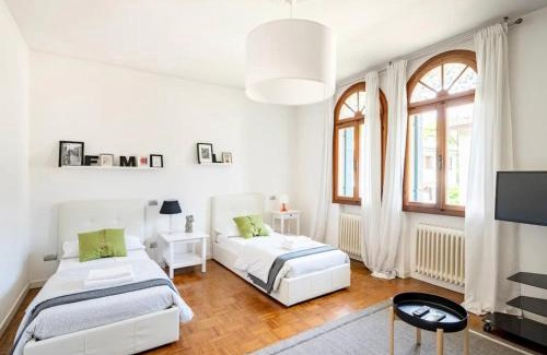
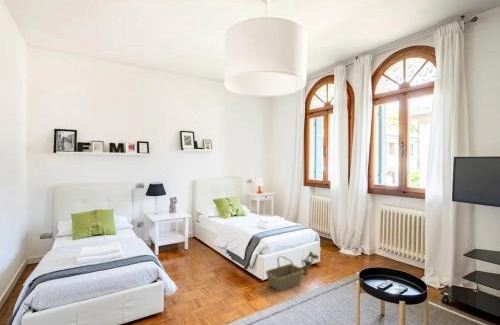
+ basket [265,255,304,292]
+ potted plant [300,250,320,276]
